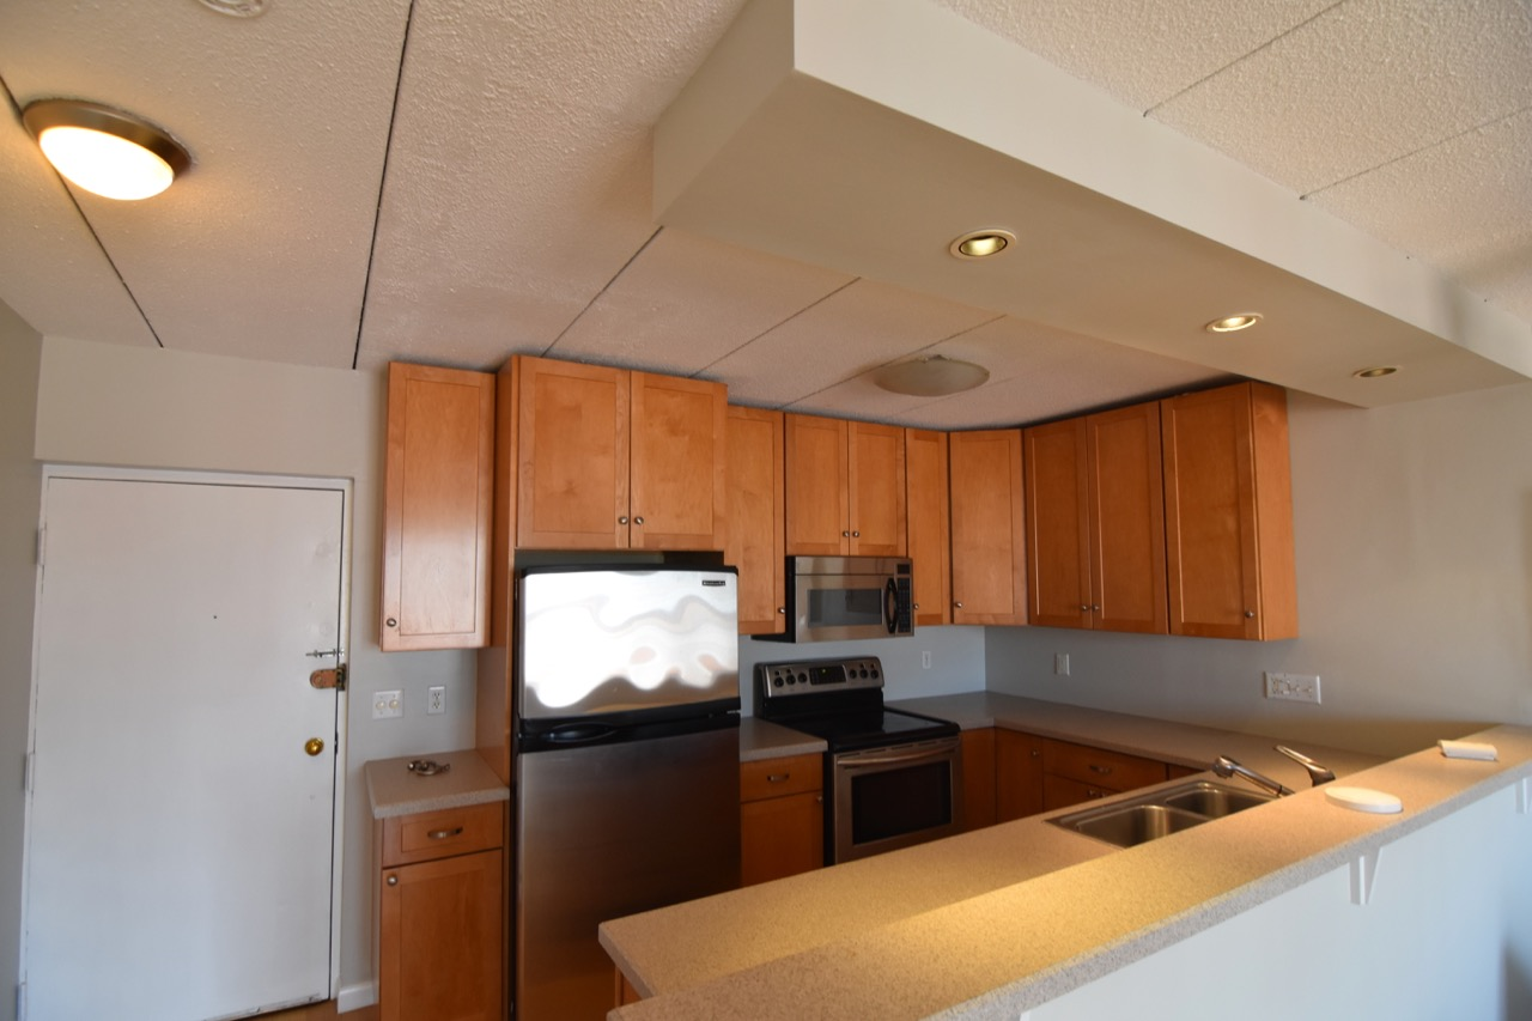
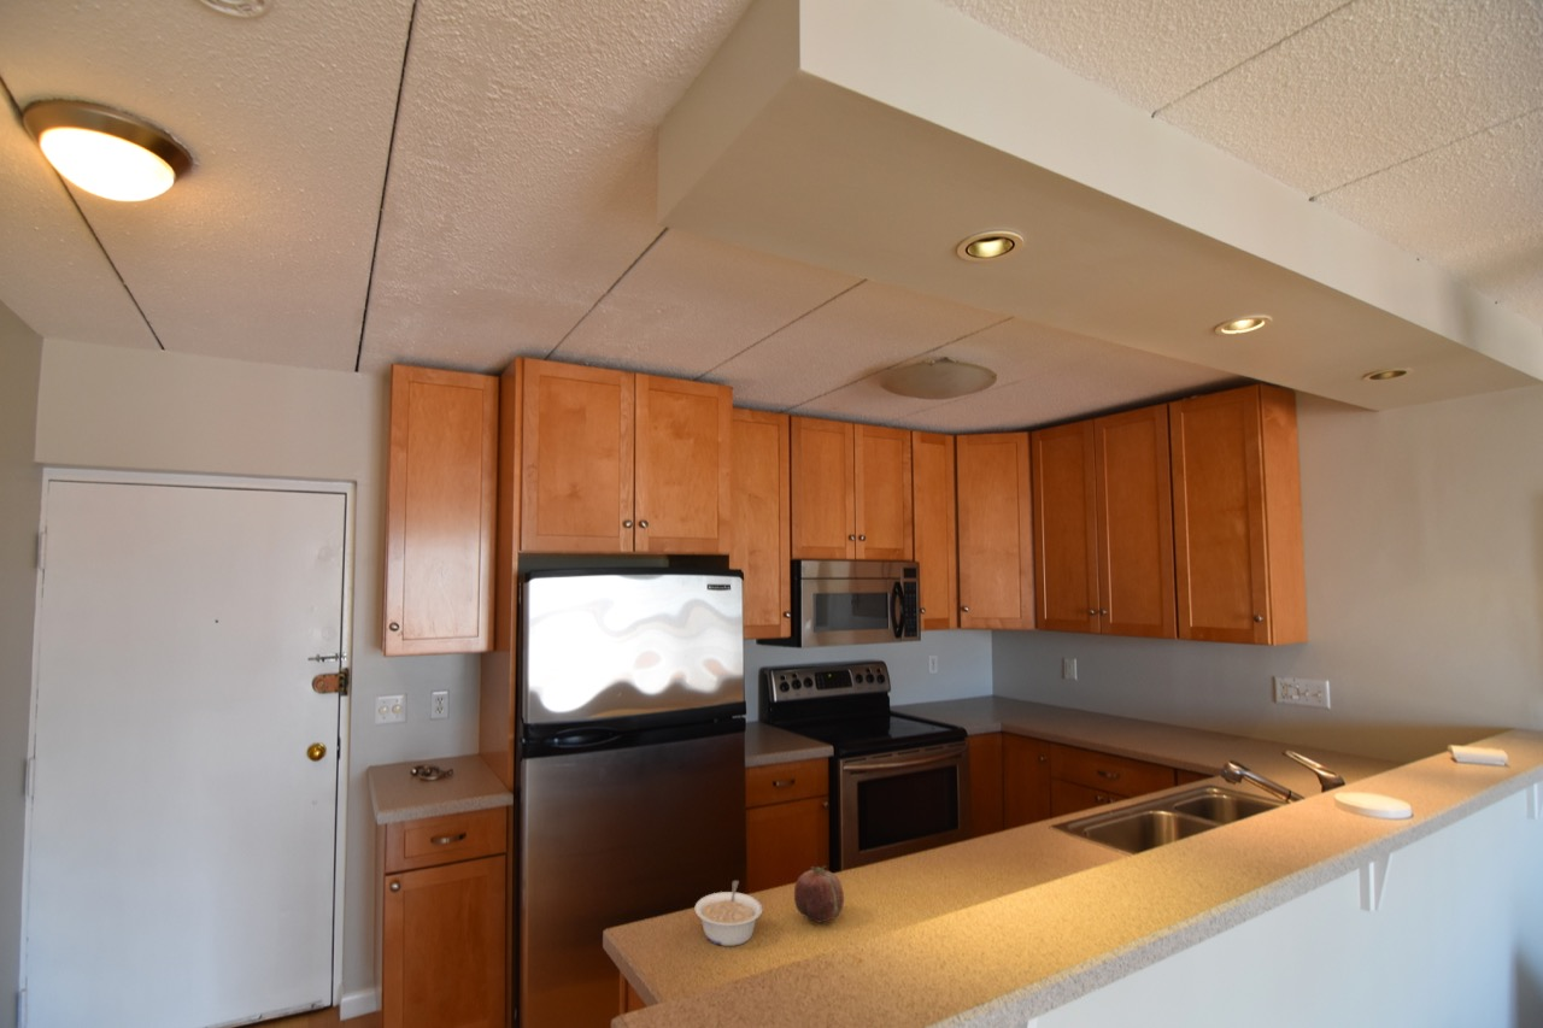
+ legume [694,880,764,947]
+ fruit [793,865,845,923]
